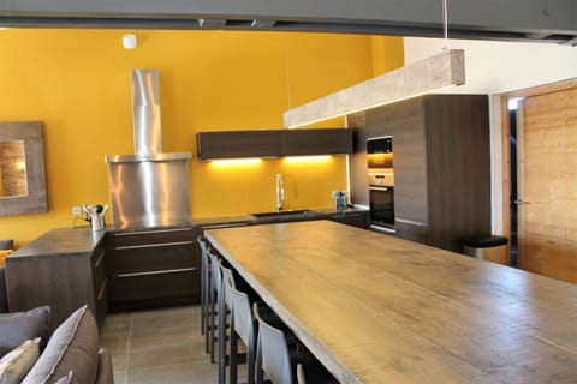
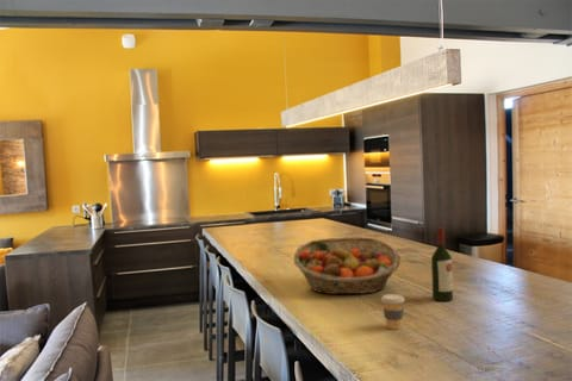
+ coffee cup [380,293,406,331]
+ wine bottle [430,226,454,302]
+ fruit basket [293,236,402,295]
